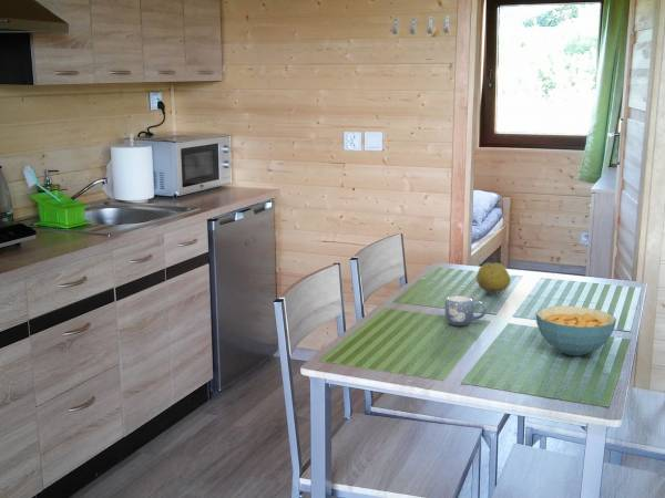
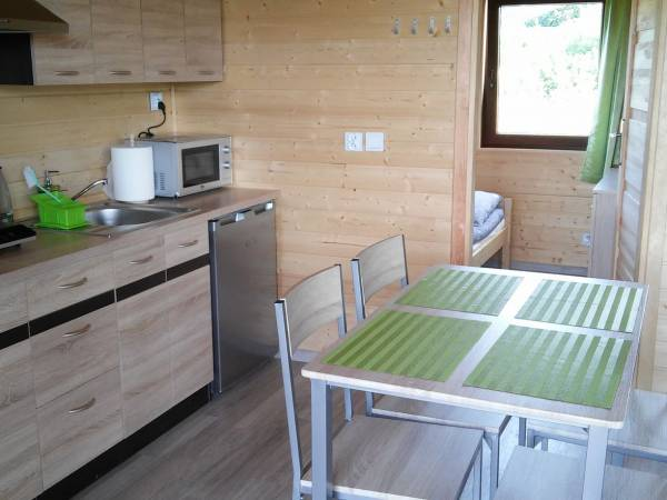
- fruit [475,262,512,294]
- mug [443,294,488,326]
- cereal bowl [535,305,617,356]
